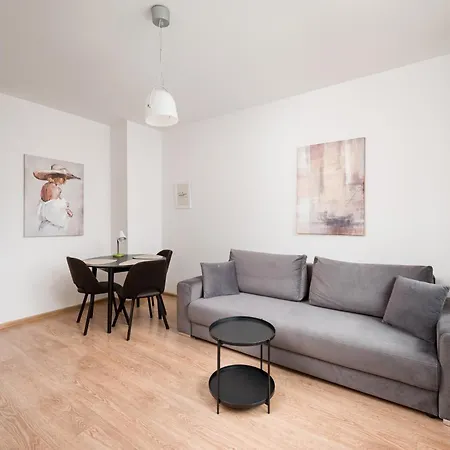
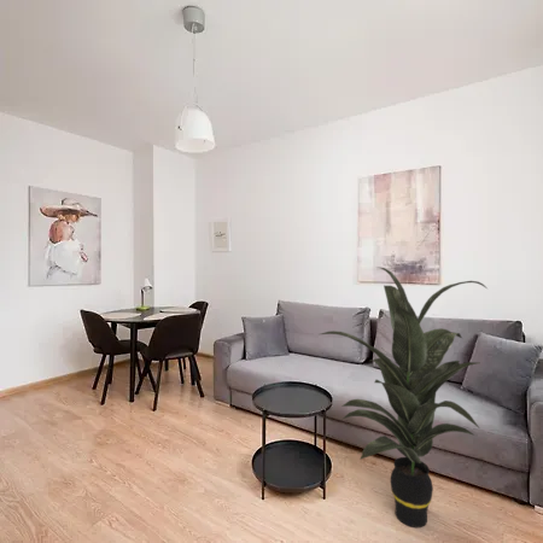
+ indoor plant [320,265,489,529]
